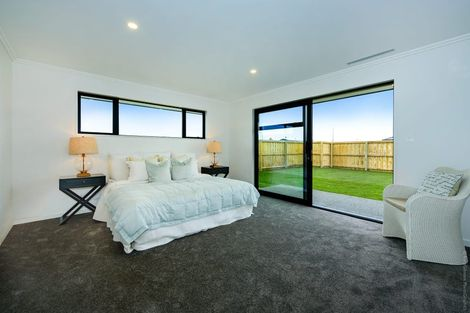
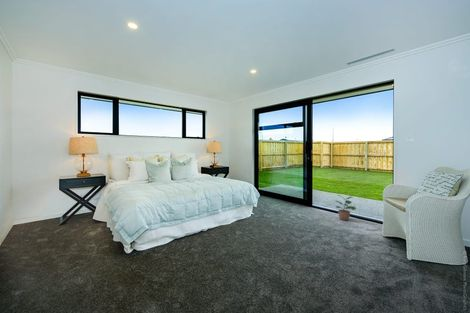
+ potted plant [334,194,357,222]
